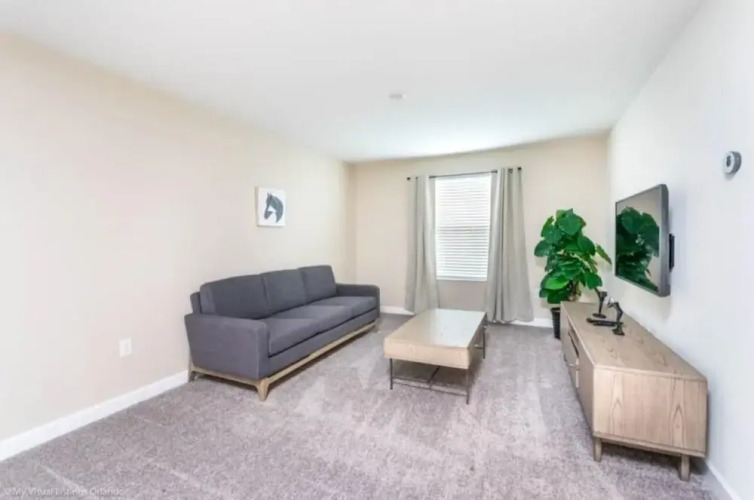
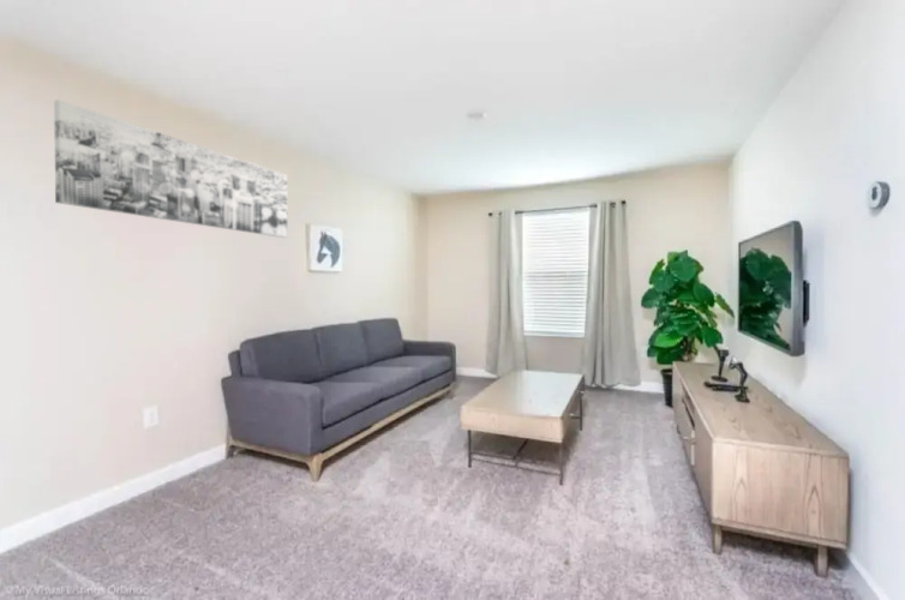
+ wall art [53,98,288,239]
